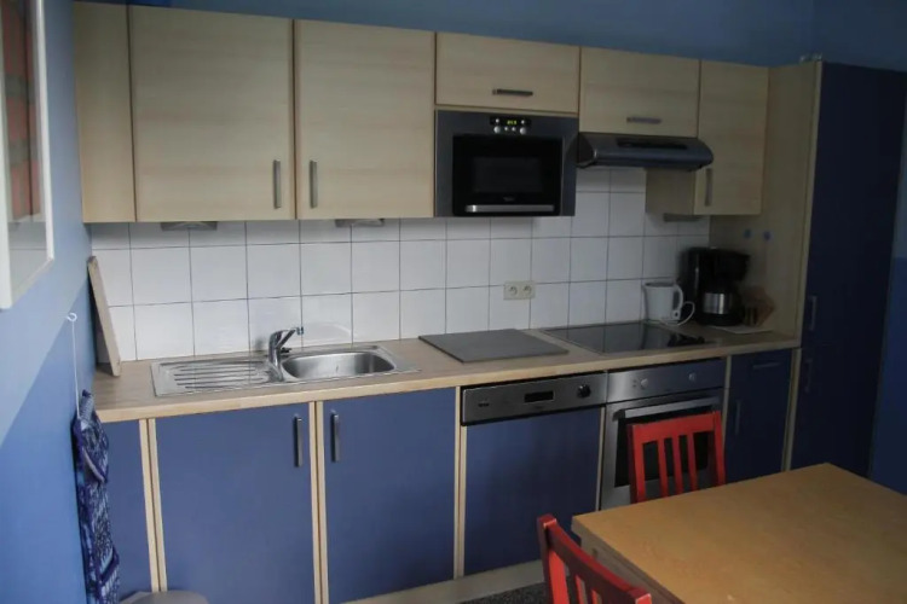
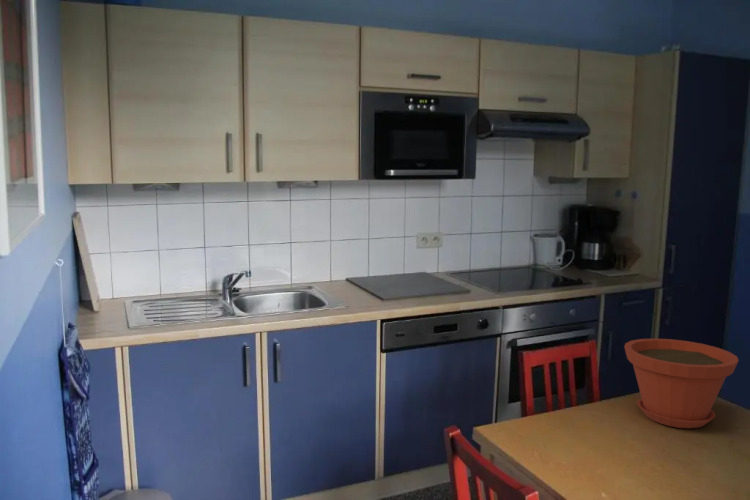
+ plant pot [623,338,740,429]
